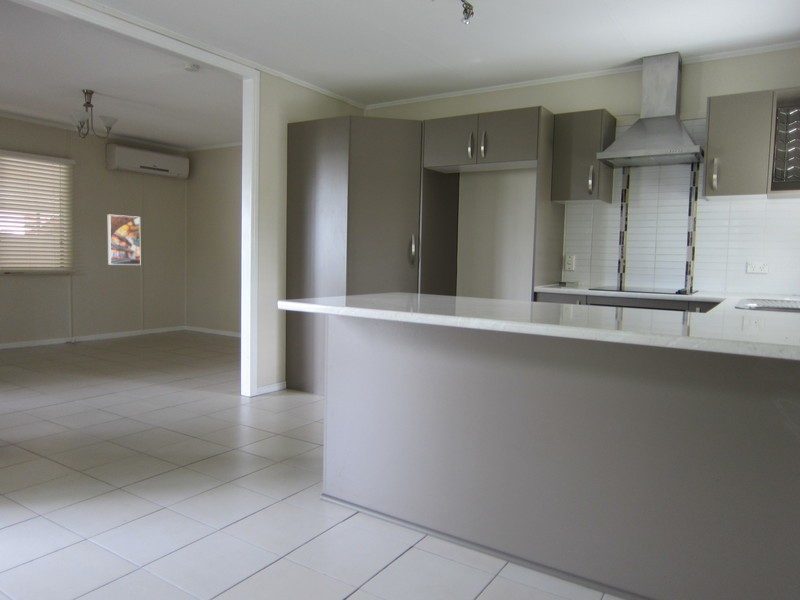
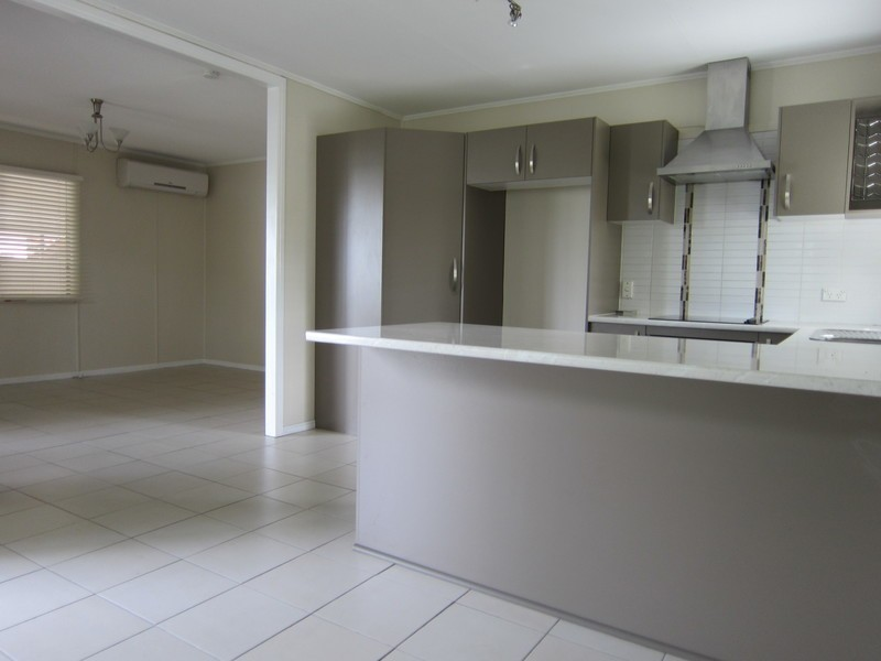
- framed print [107,213,141,266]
